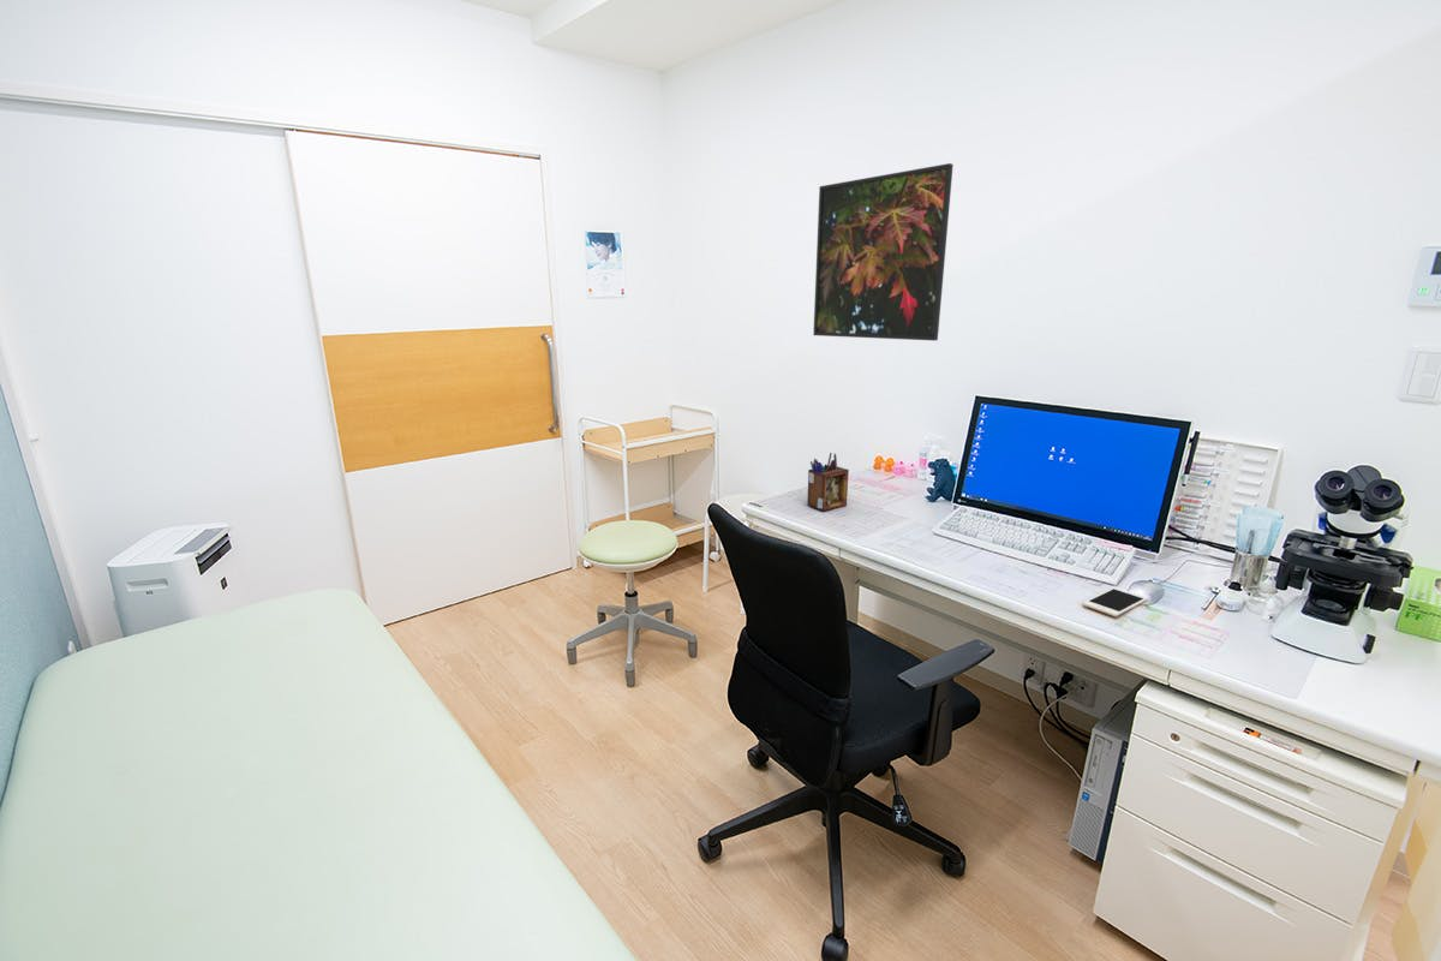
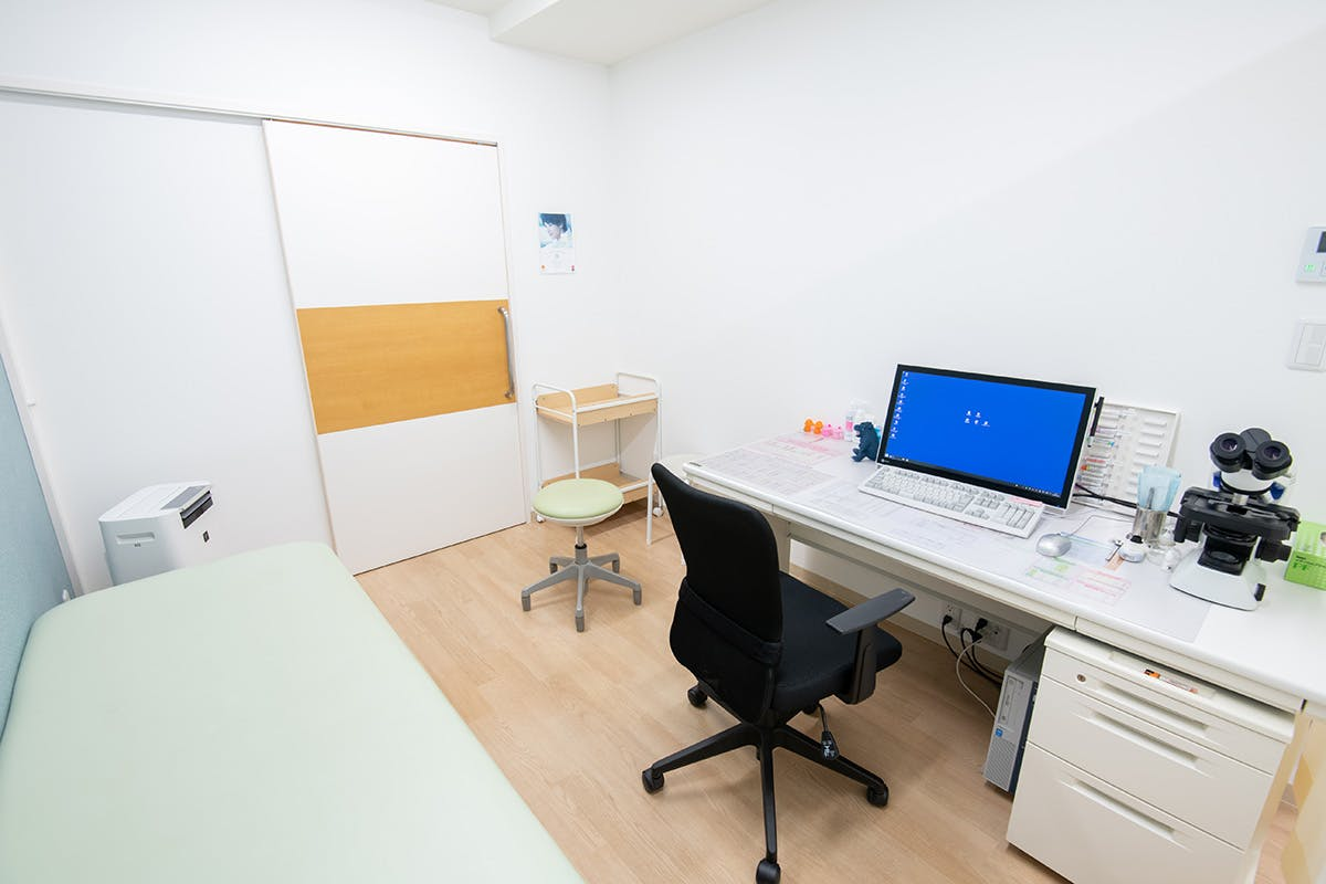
- cell phone [1082,586,1149,617]
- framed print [812,162,955,342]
- desk organizer [806,452,850,512]
